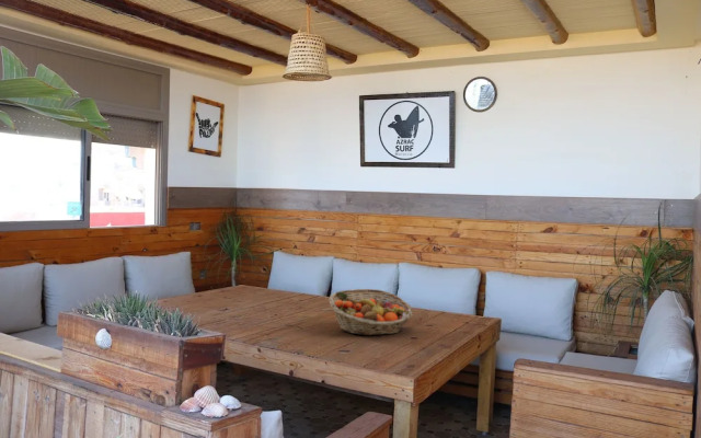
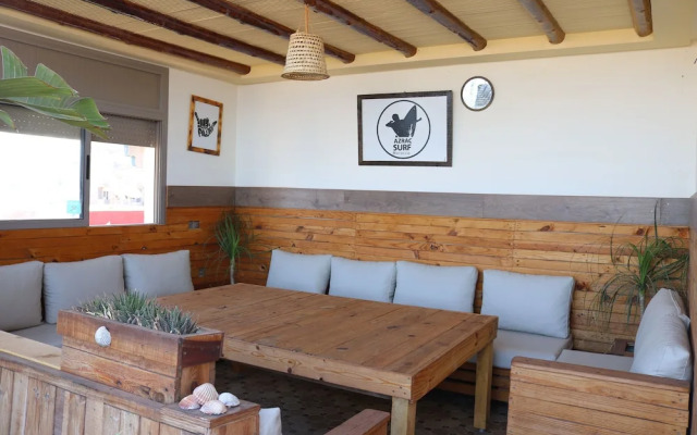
- fruit basket [329,288,414,336]
